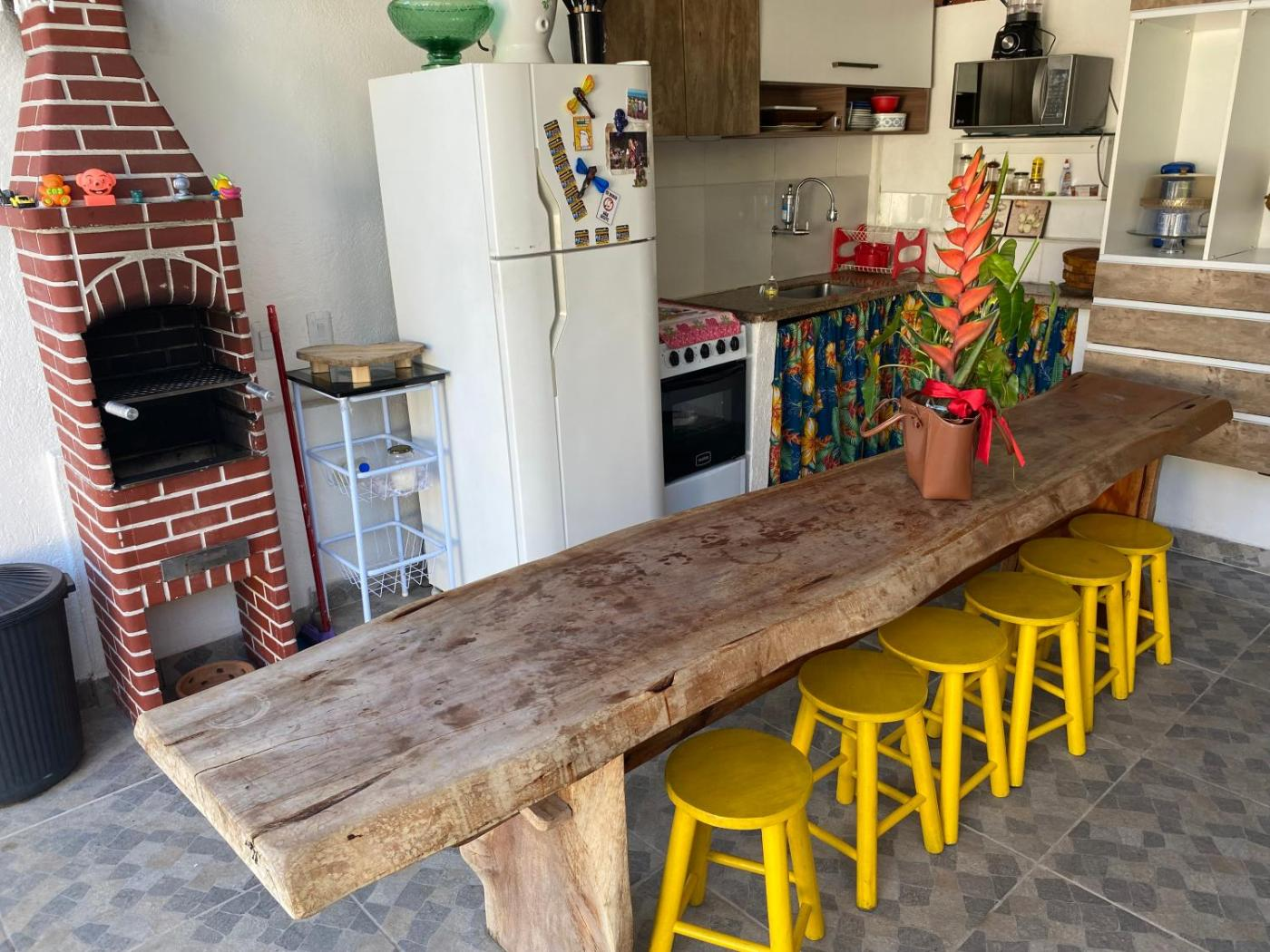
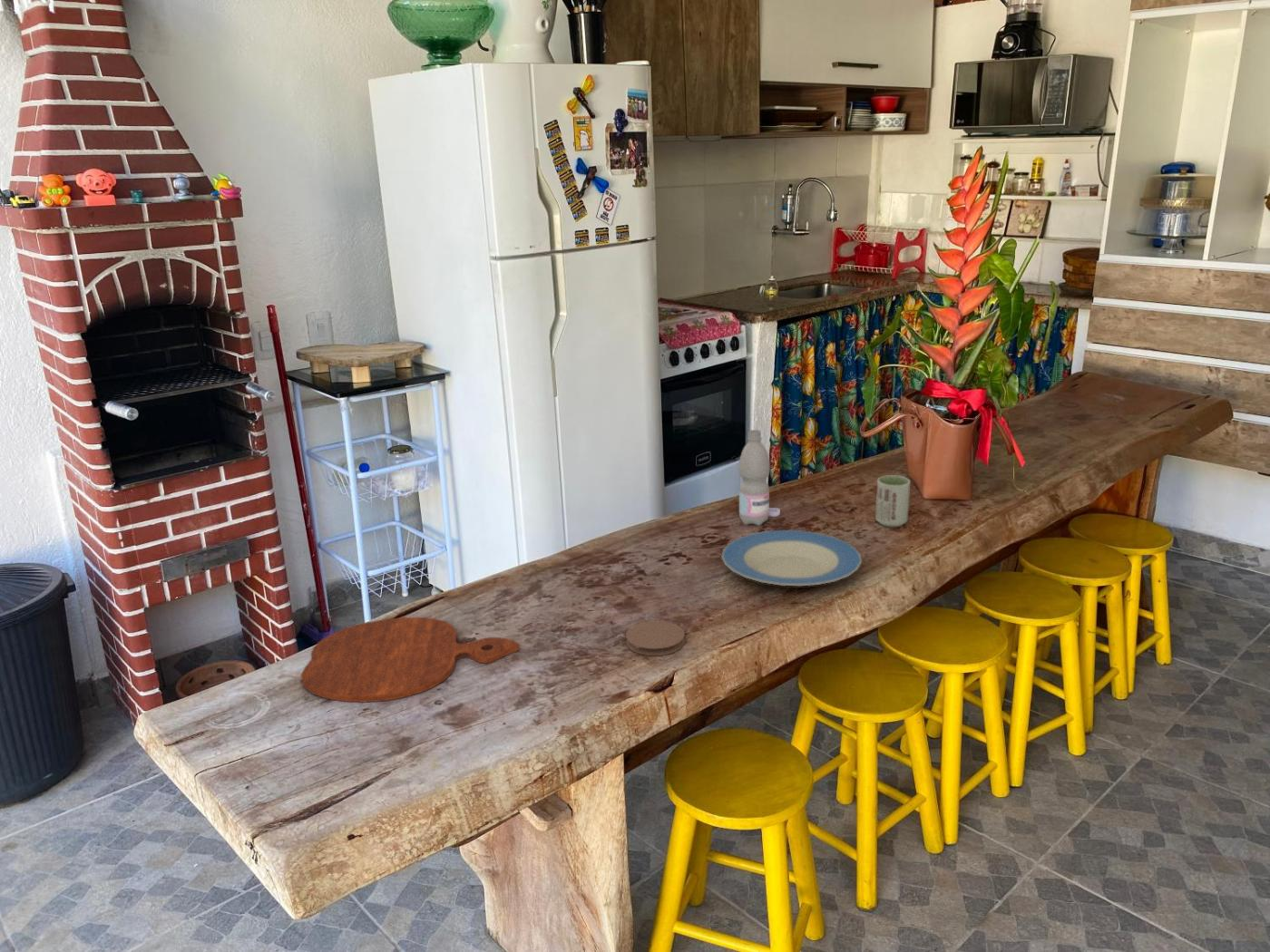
+ water bottle [738,429,781,527]
+ cup [874,474,911,528]
+ plate [721,529,863,587]
+ cutting board [300,617,521,704]
+ coaster [625,620,686,656]
